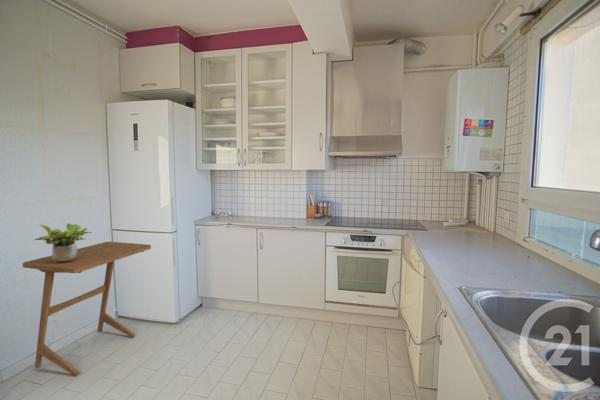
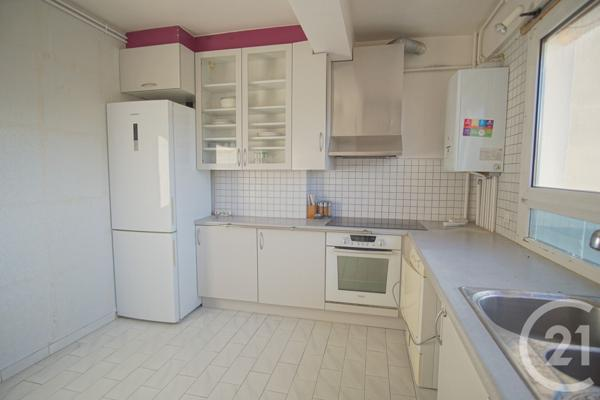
- potted plant [34,223,92,262]
- side table [22,241,152,377]
